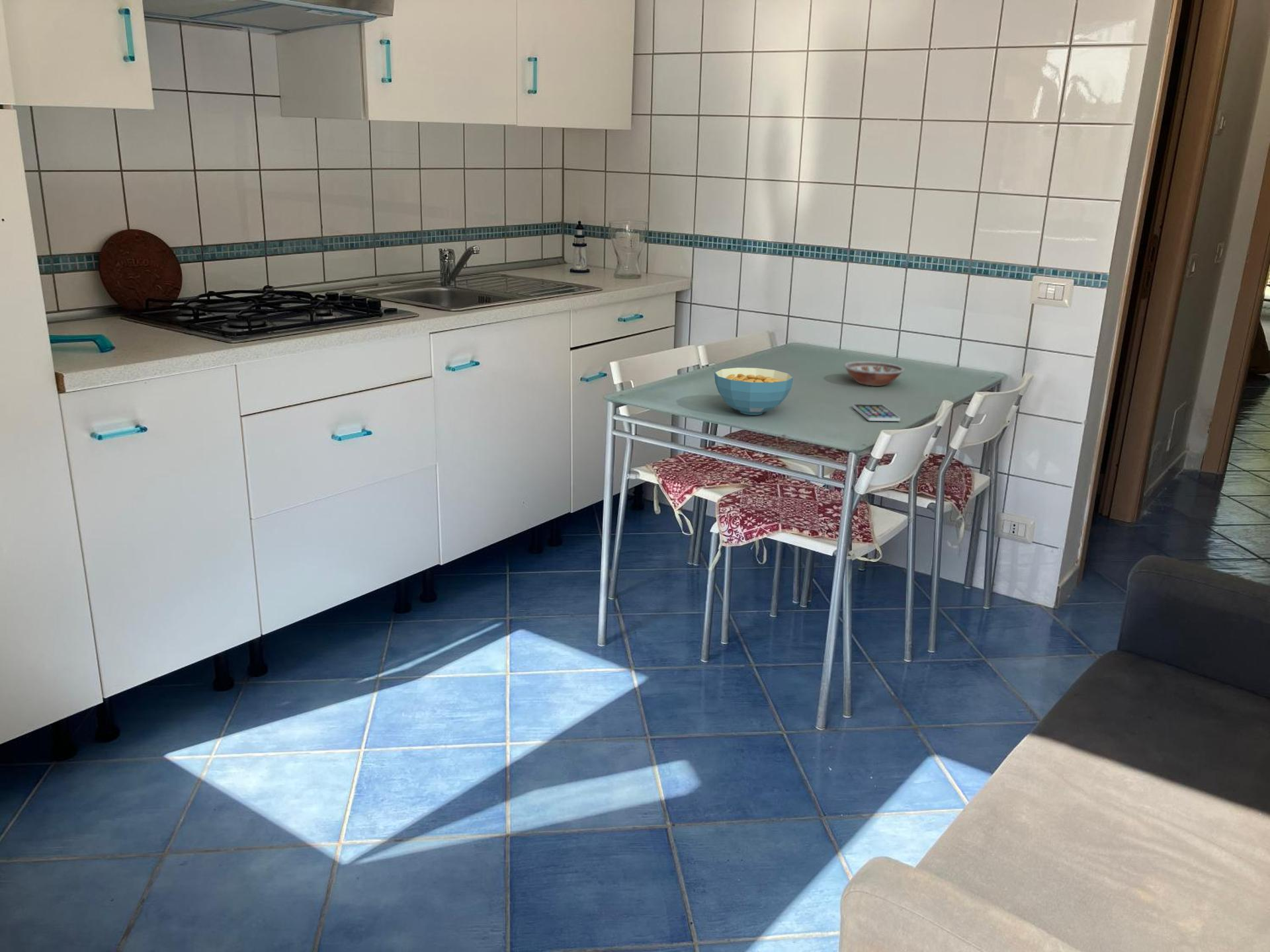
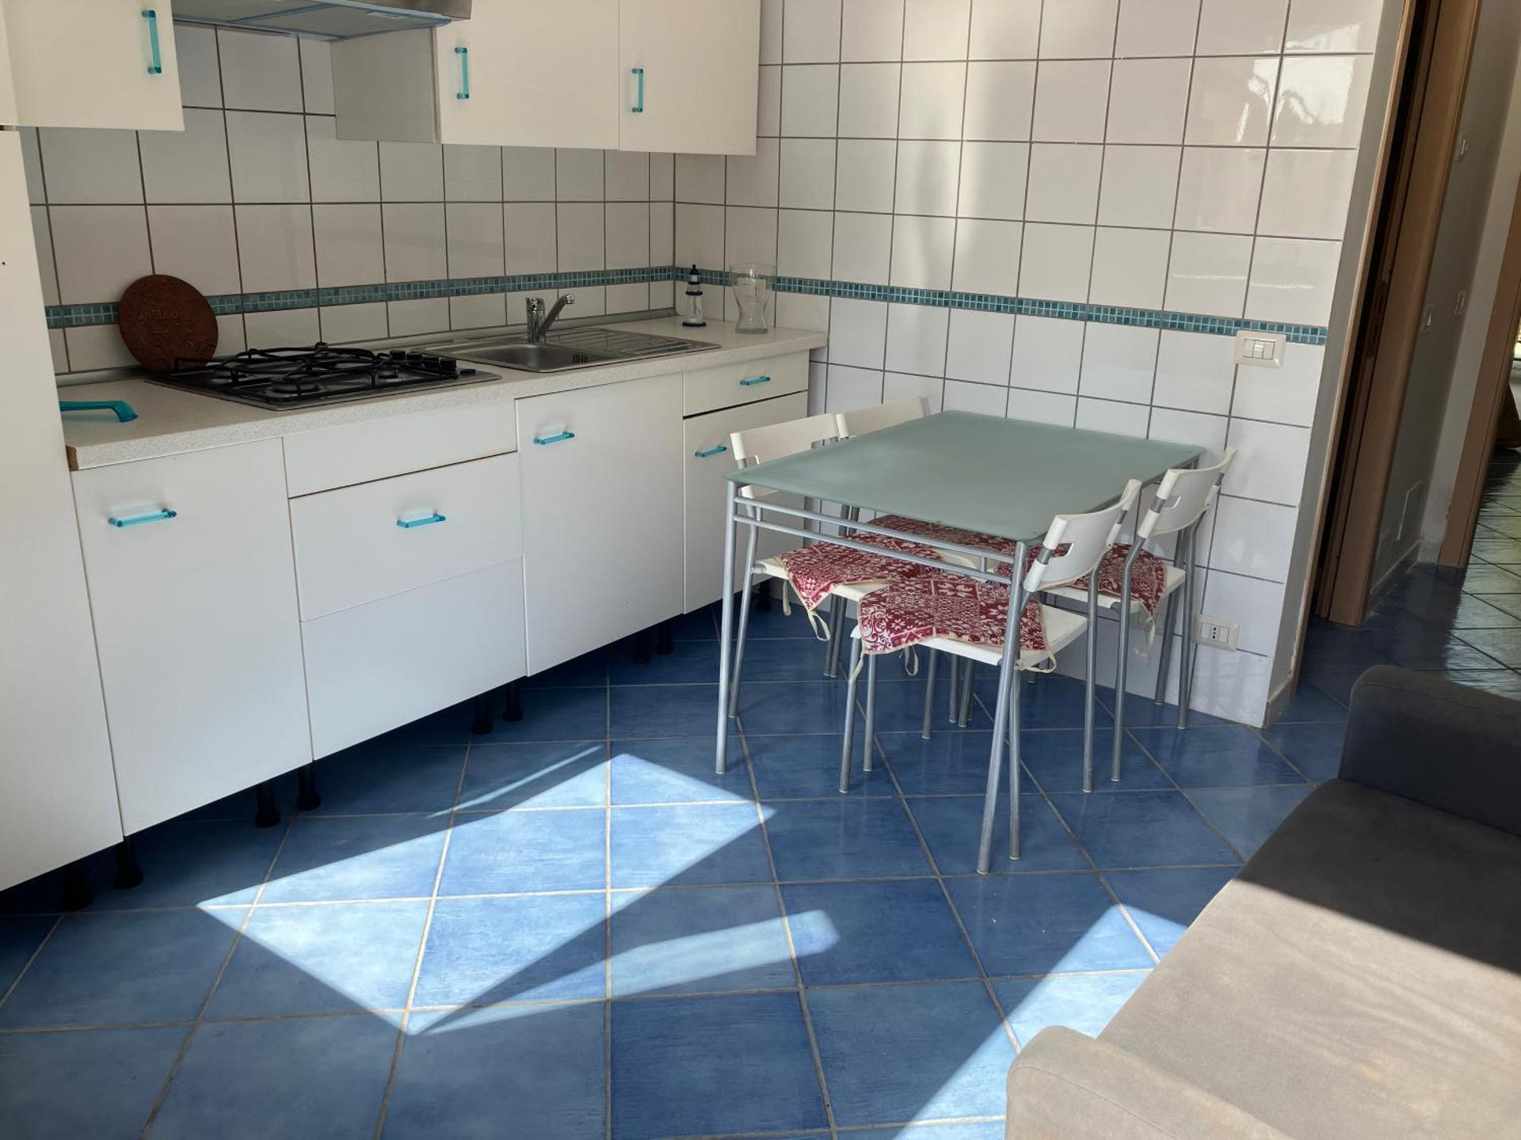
- bowl [843,360,906,387]
- smartphone [852,403,901,422]
- cereal bowl [714,367,794,416]
